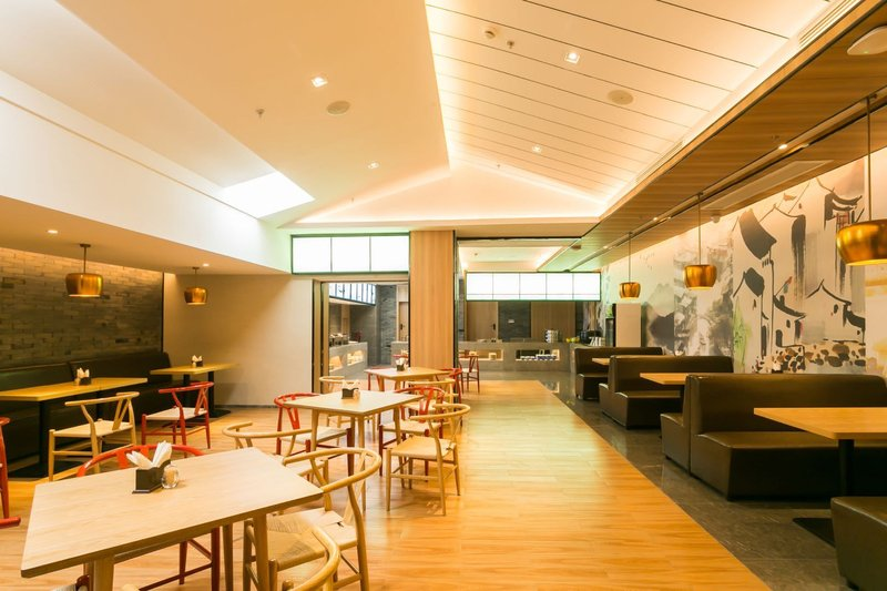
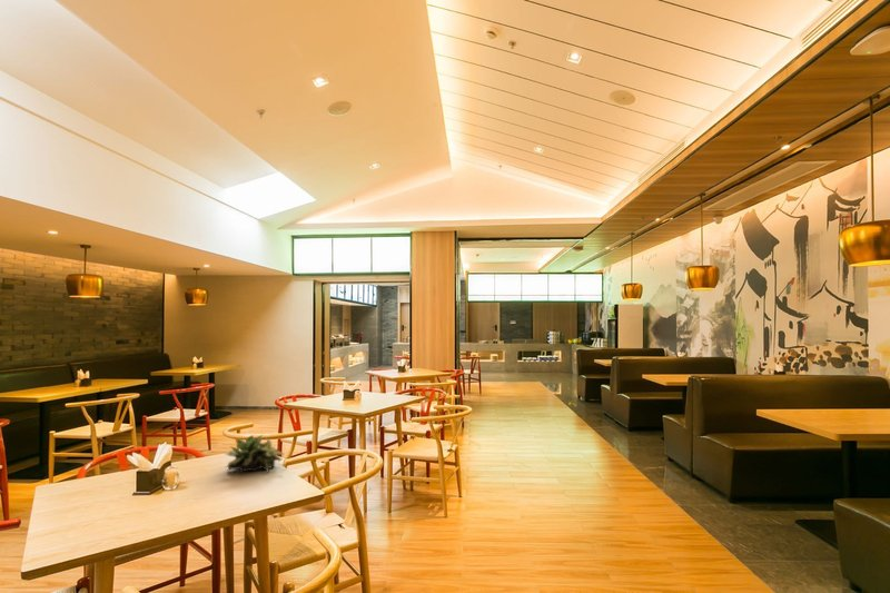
+ succulent plant [225,434,285,474]
